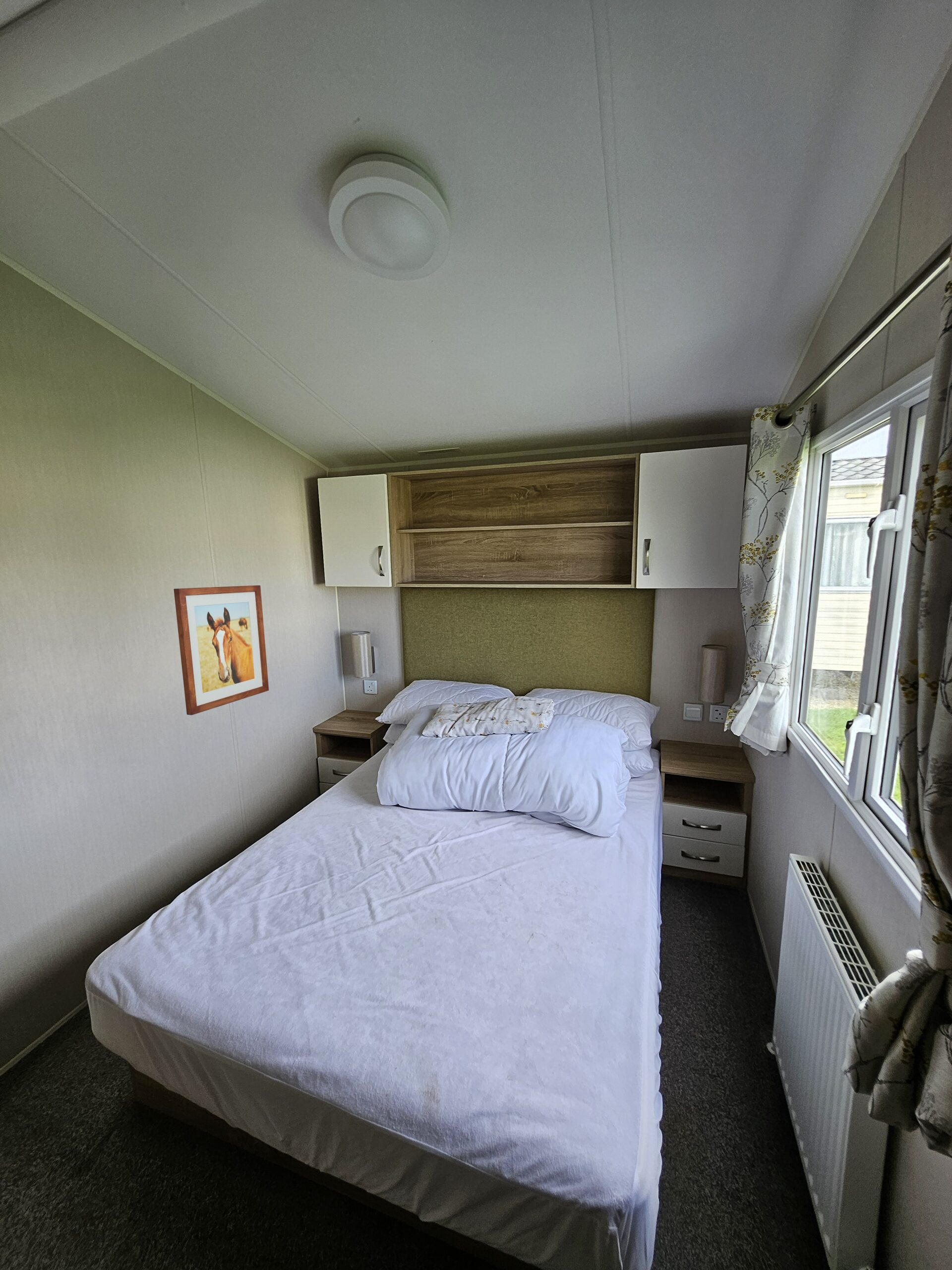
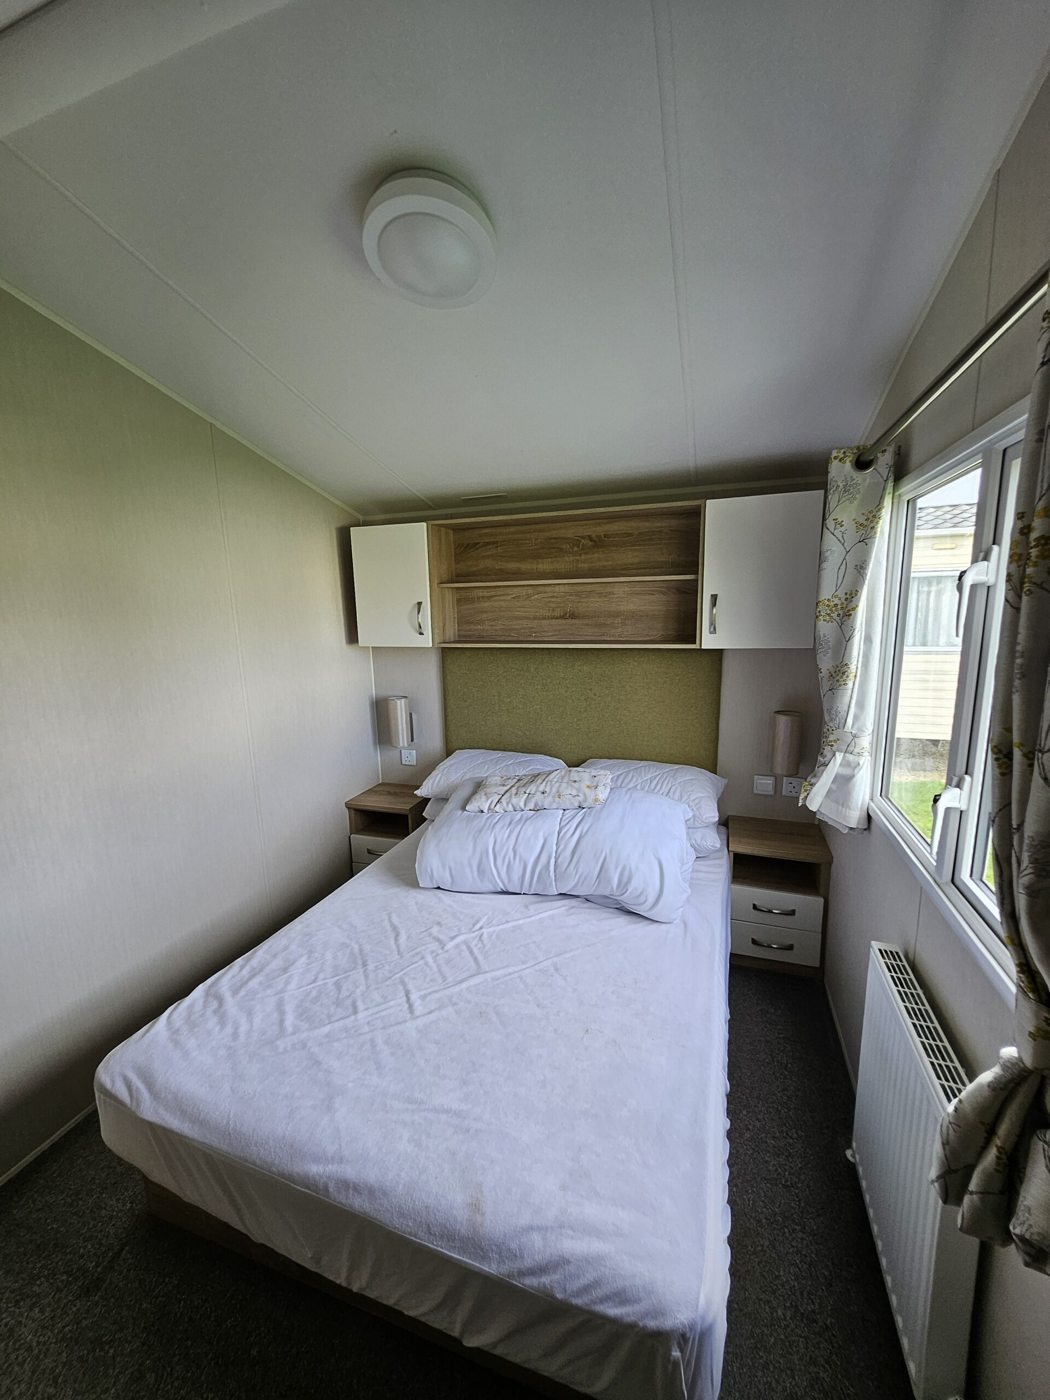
- wall art [173,585,269,716]
